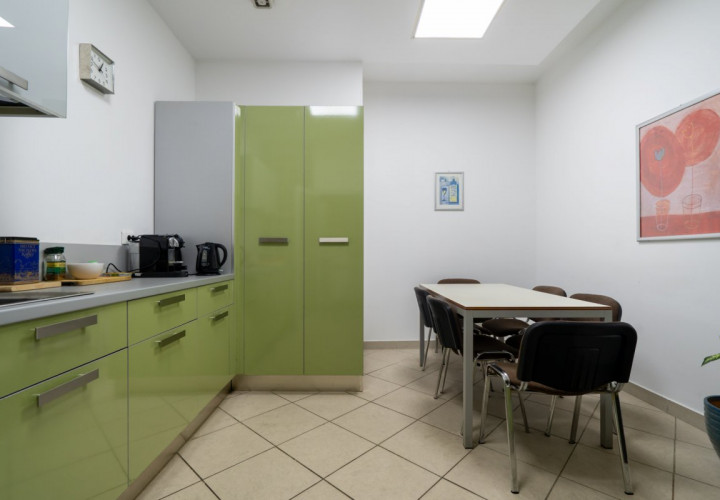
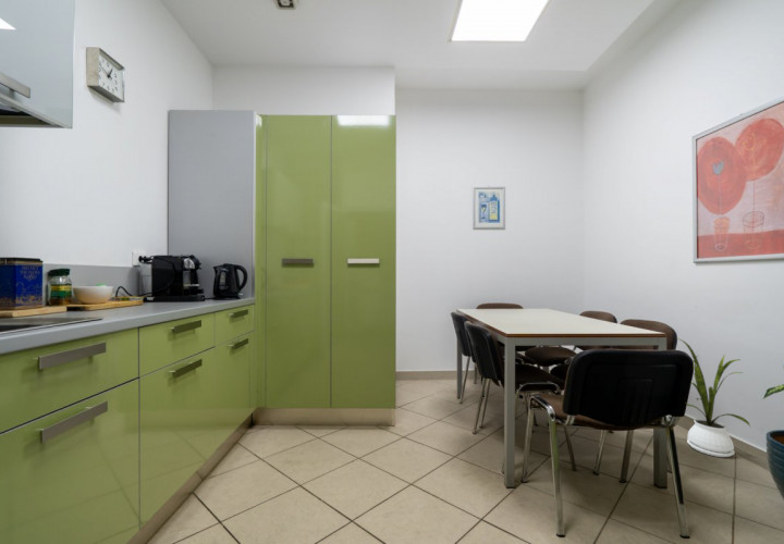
+ house plant [677,337,751,458]
